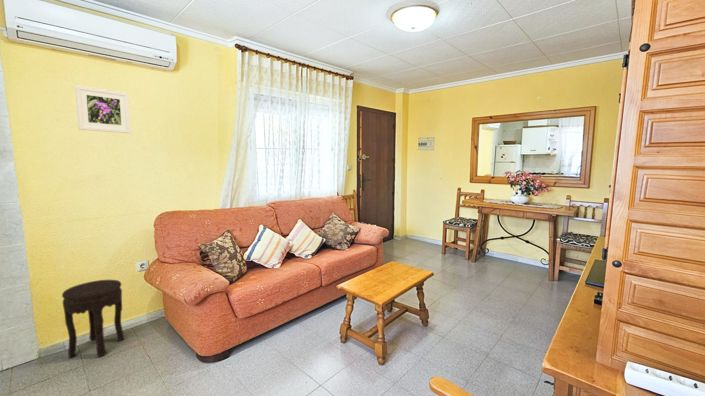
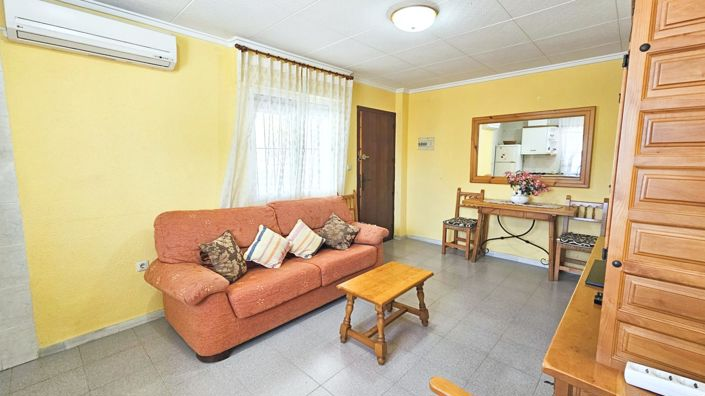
- side table [61,279,125,358]
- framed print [74,84,132,134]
